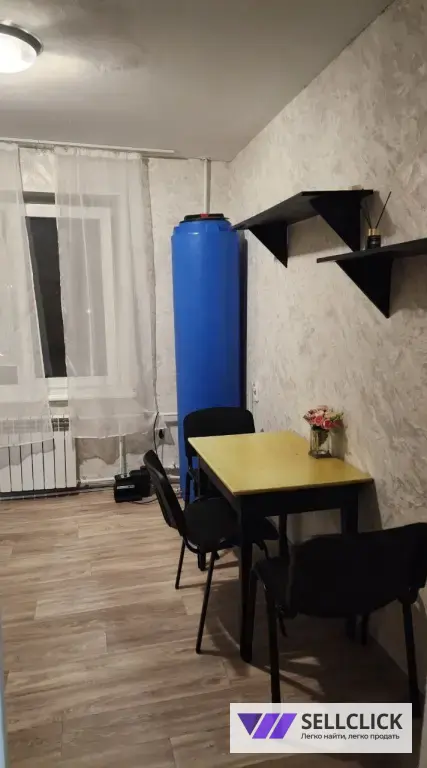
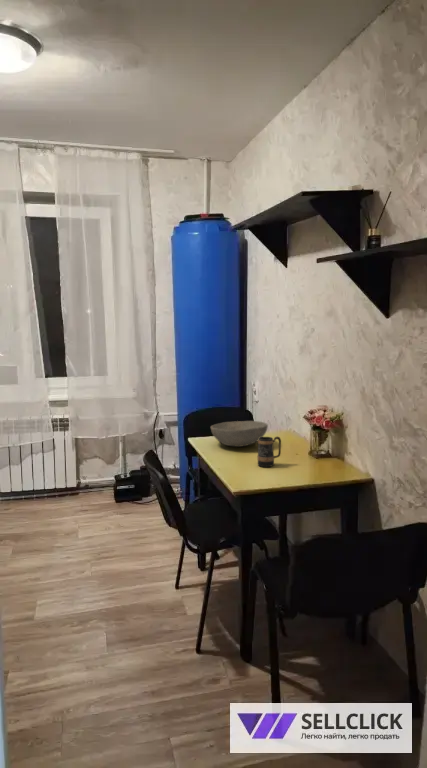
+ bowl [210,420,269,448]
+ mug [256,436,282,468]
